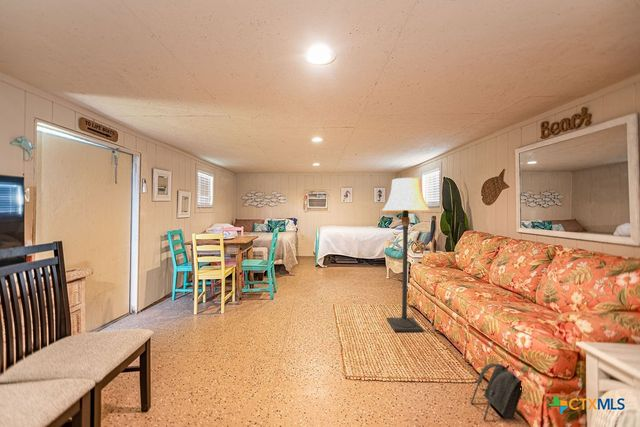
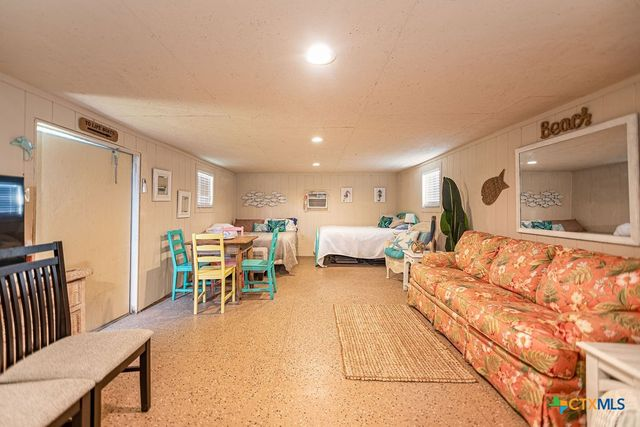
- lamp [382,177,432,333]
- backpack [469,363,523,422]
